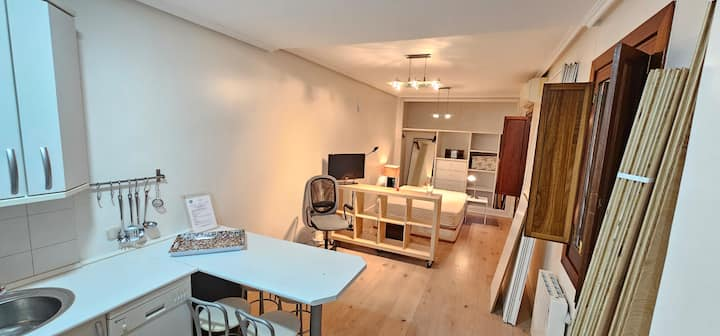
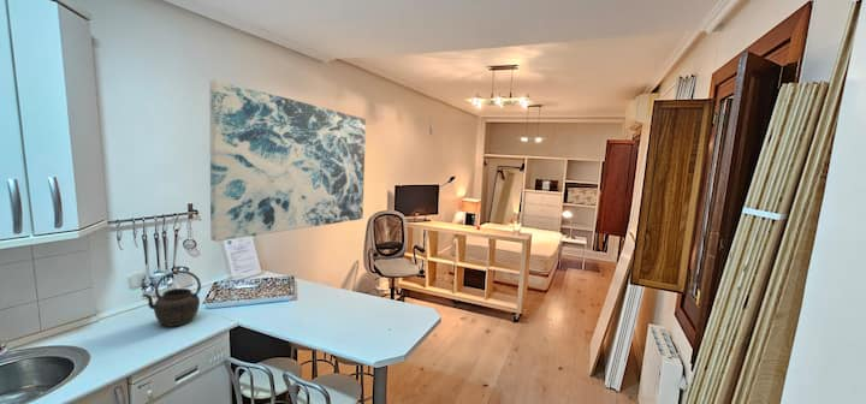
+ wall art [208,78,367,243]
+ kettle [142,269,202,328]
